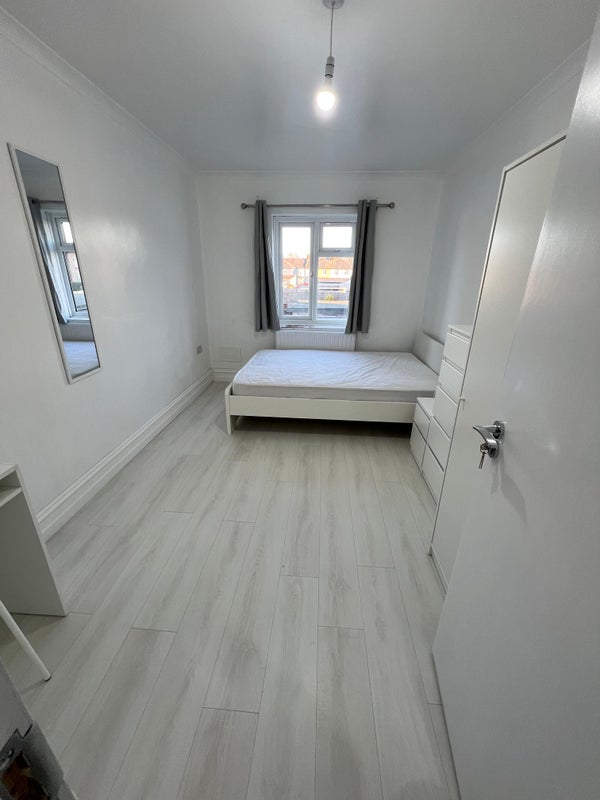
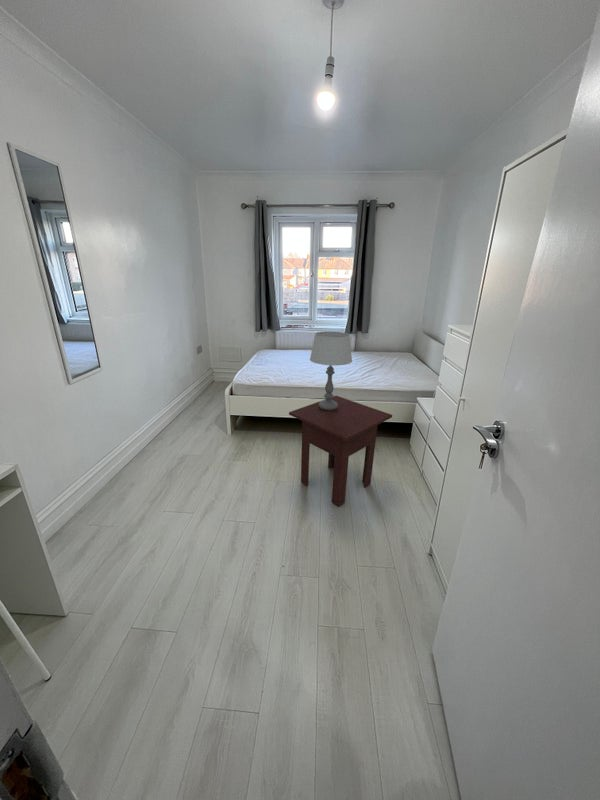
+ side table [288,395,393,508]
+ table lamp [309,330,353,411]
